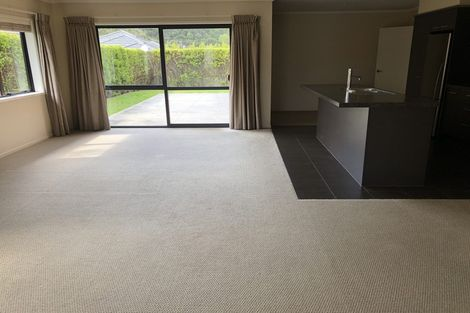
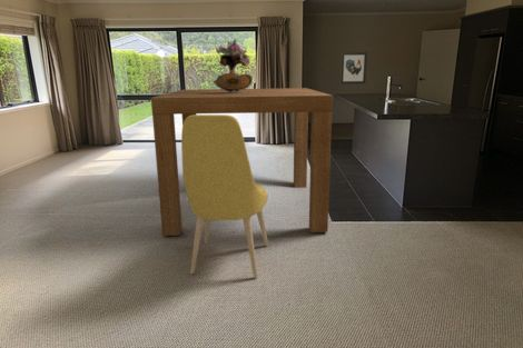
+ chair [180,113,269,278]
+ table [150,87,334,237]
+ bouquet [211,38,254,92]
+ wall art [339,51,368,84]
